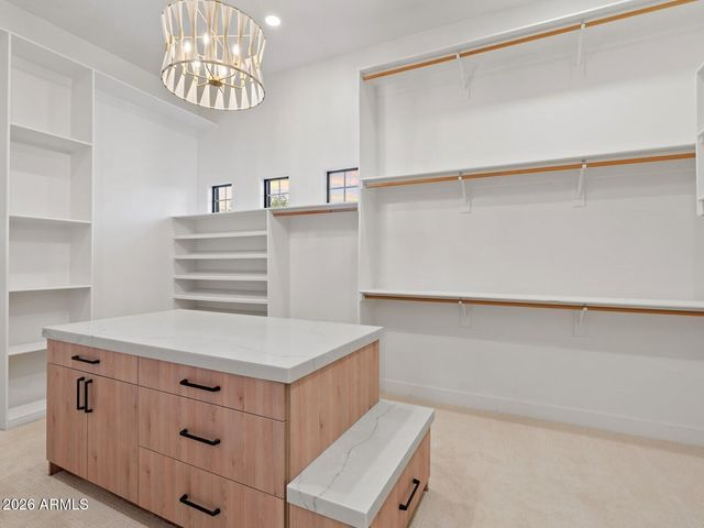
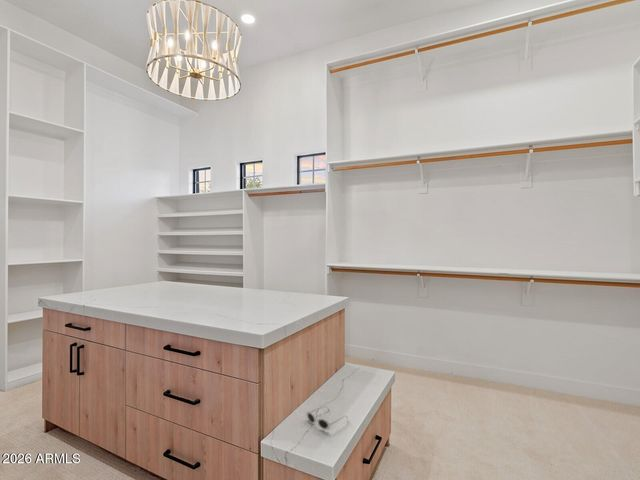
+ sunglasses [305,405,349,431]
